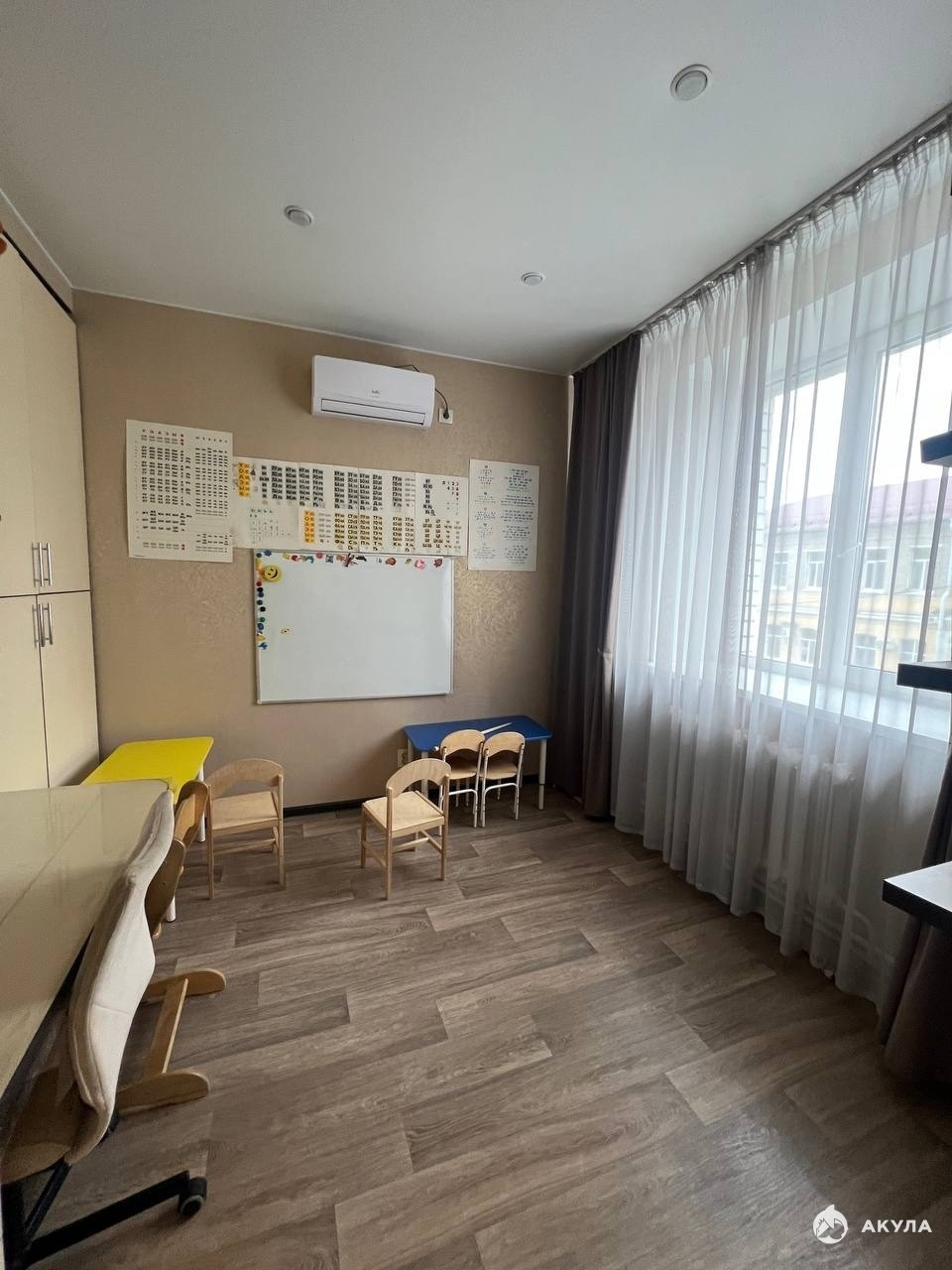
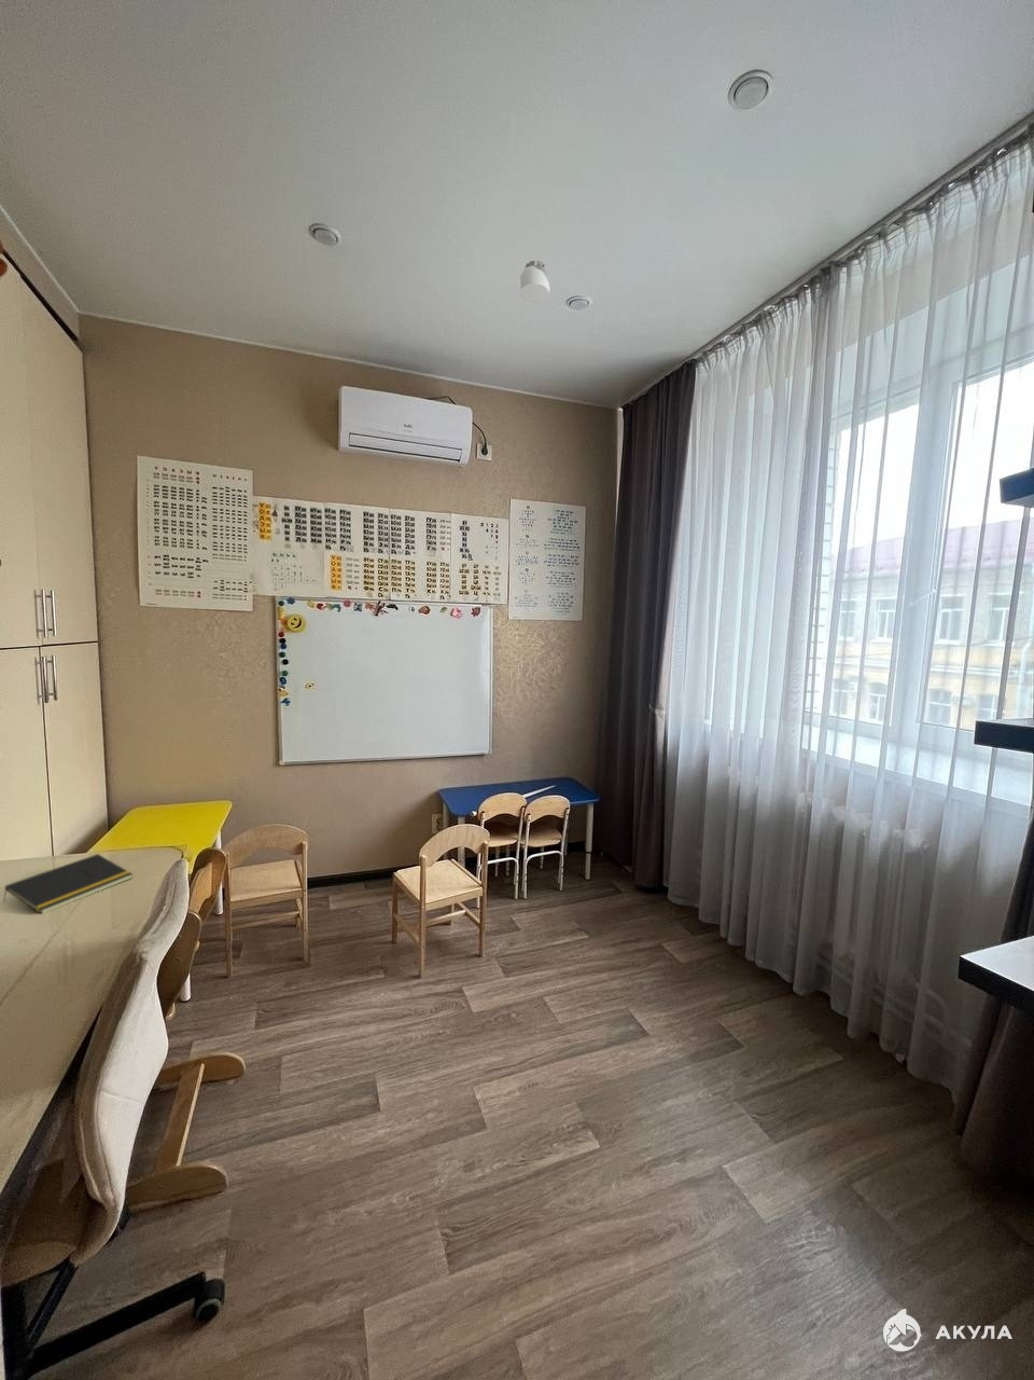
+ smoke detector [519,260,552,303]
+ notepad [2,853,134,915]
